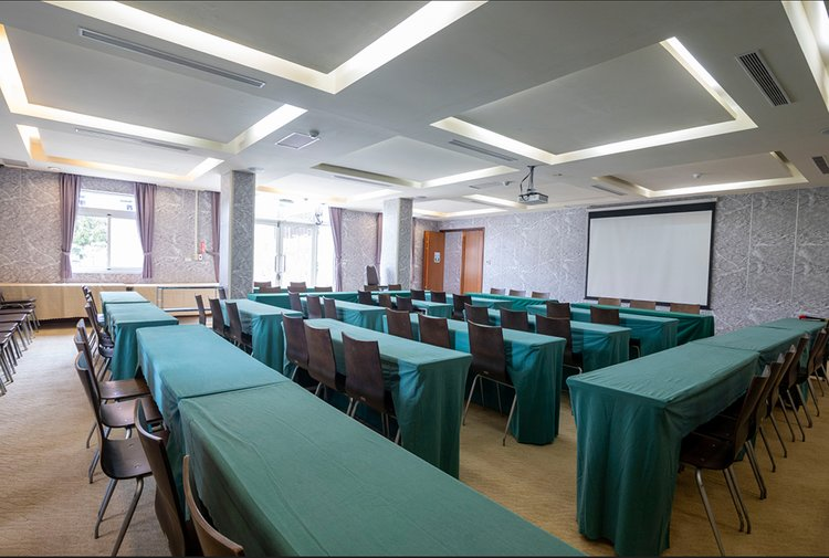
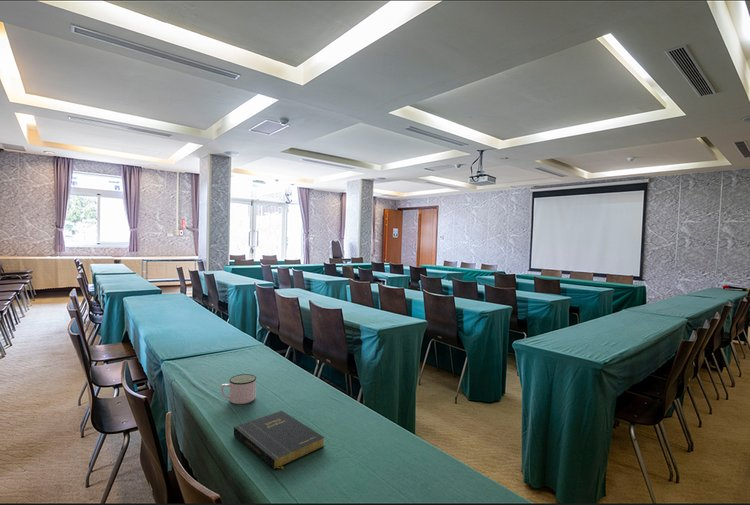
+ mug [220,373,257,405]
+ book [233,410,325,470]
